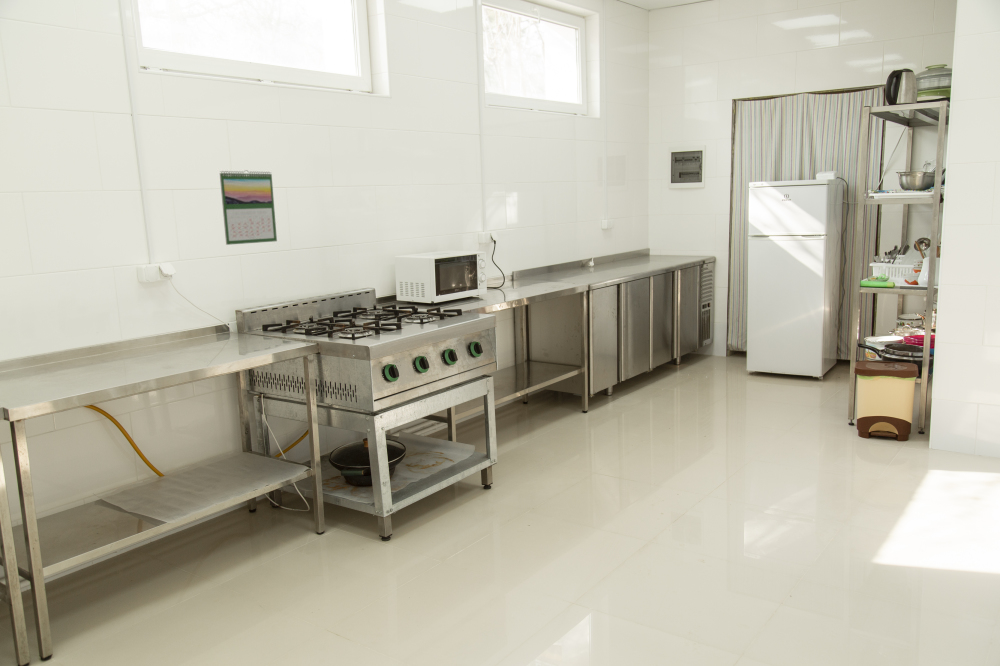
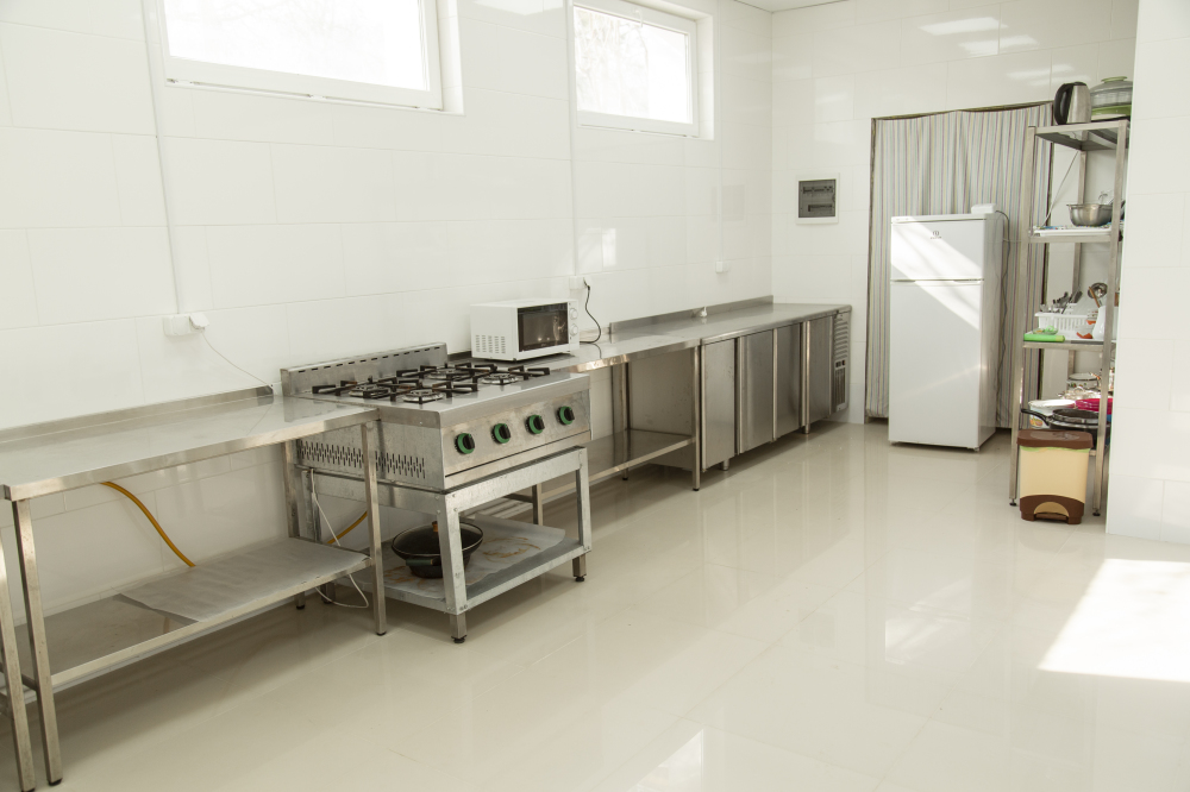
- calendar [219,169,278,246]
